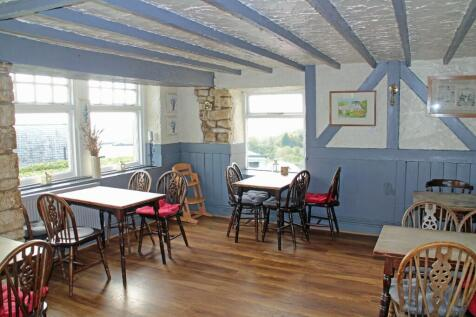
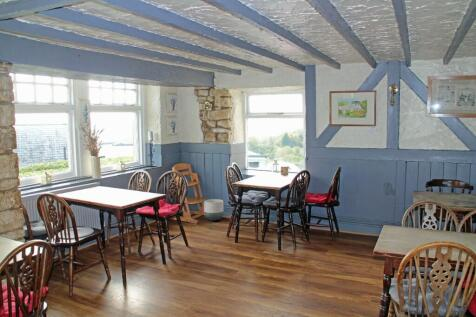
+ planter [203,198,225,222]
